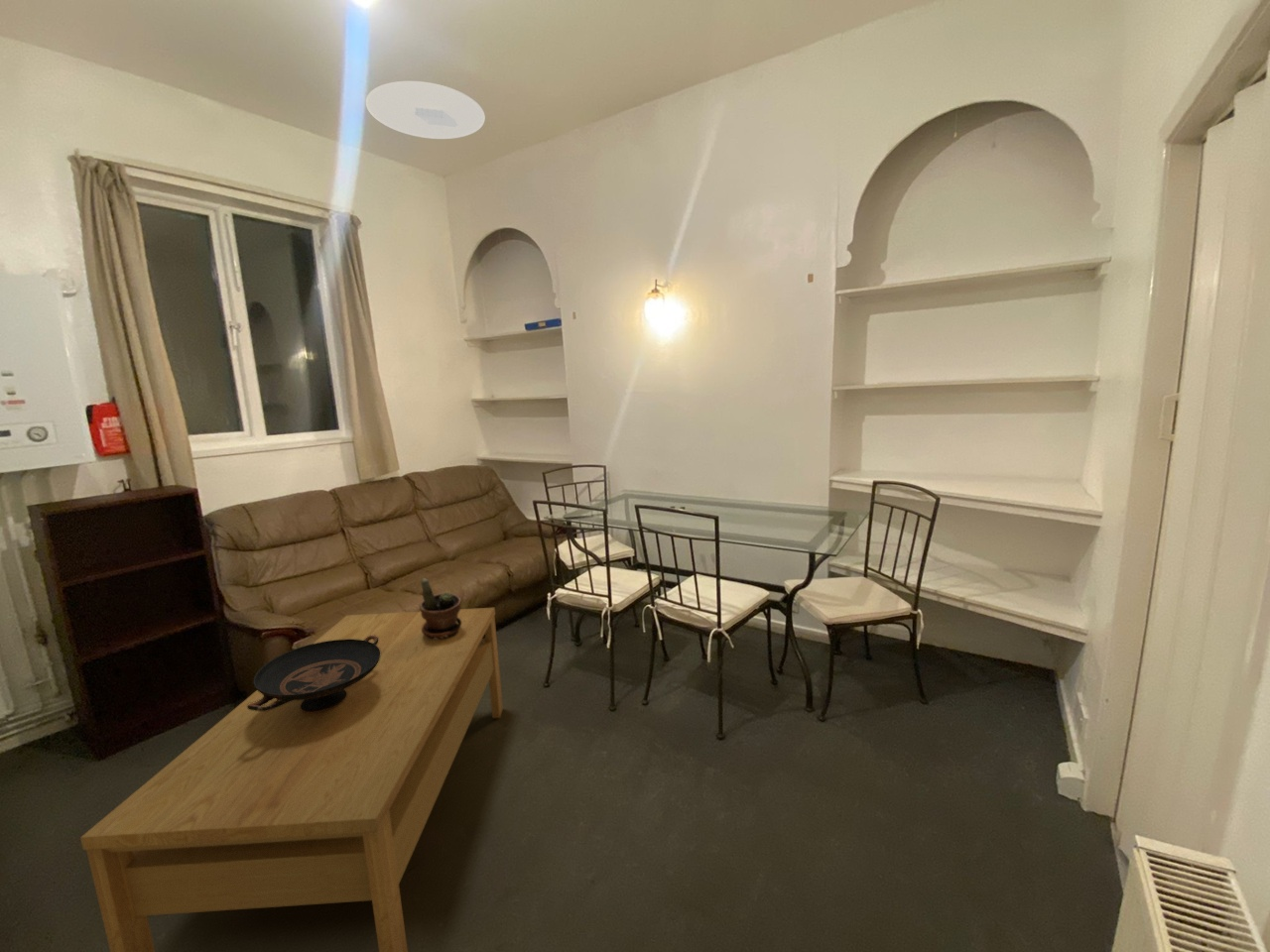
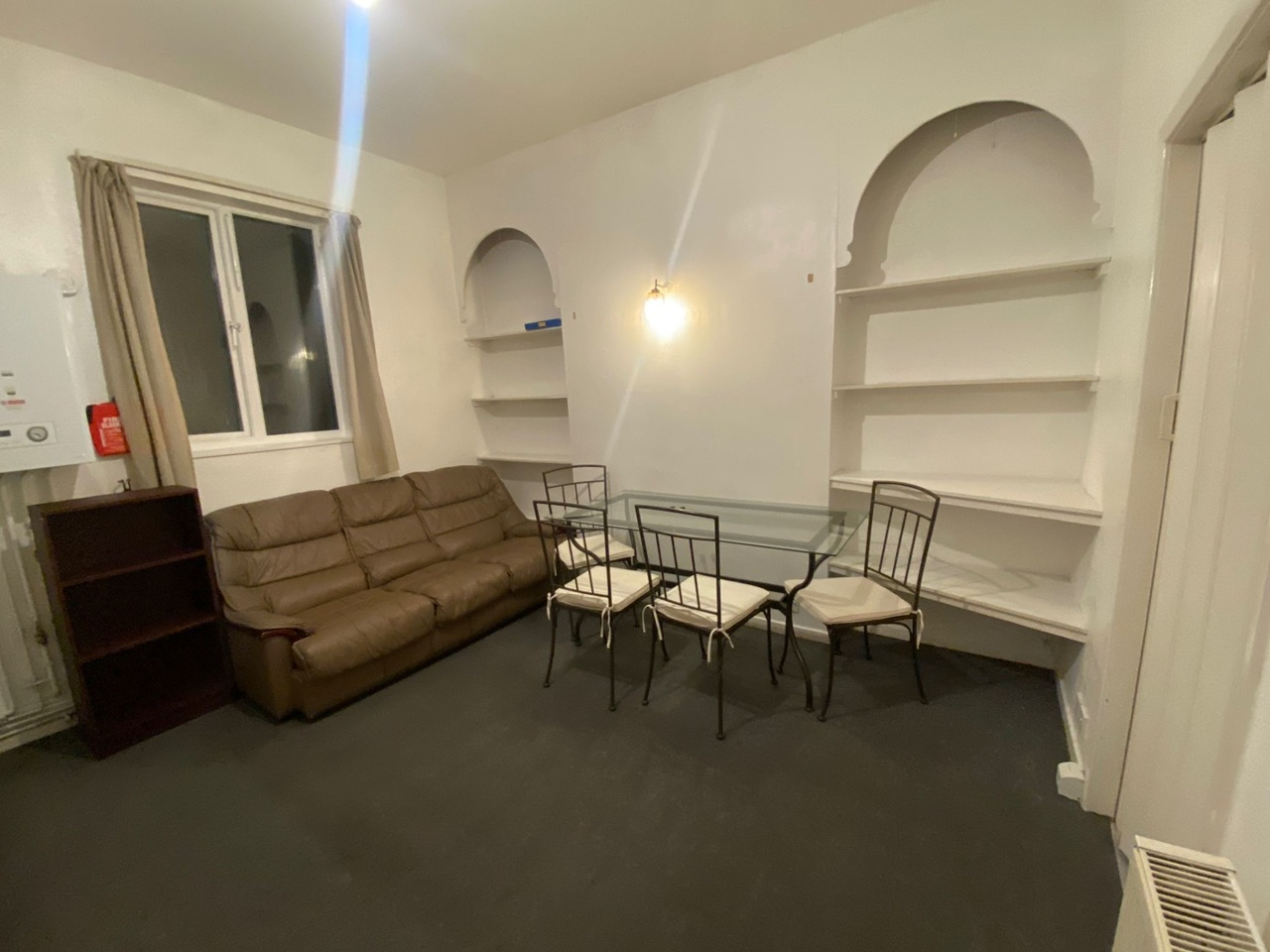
- decorative bowl [247,635,381,713]
- potted plant [419,577,461,640]
- ceiling light [365,80,486,140]
- coffee table [79,607,504,952]
